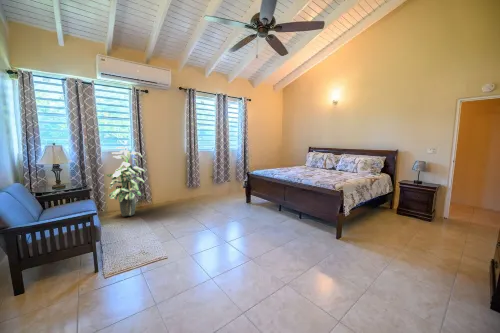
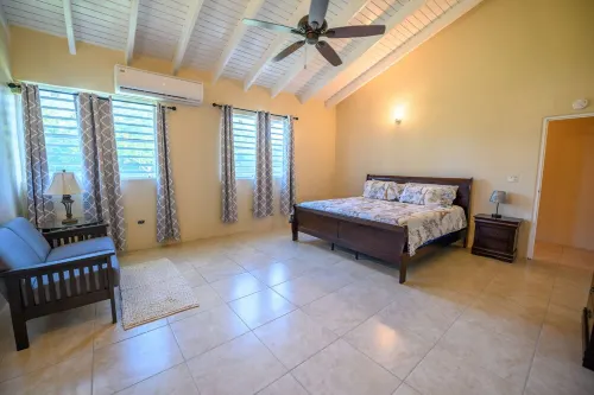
- indoor plant [105,146,145,217]
